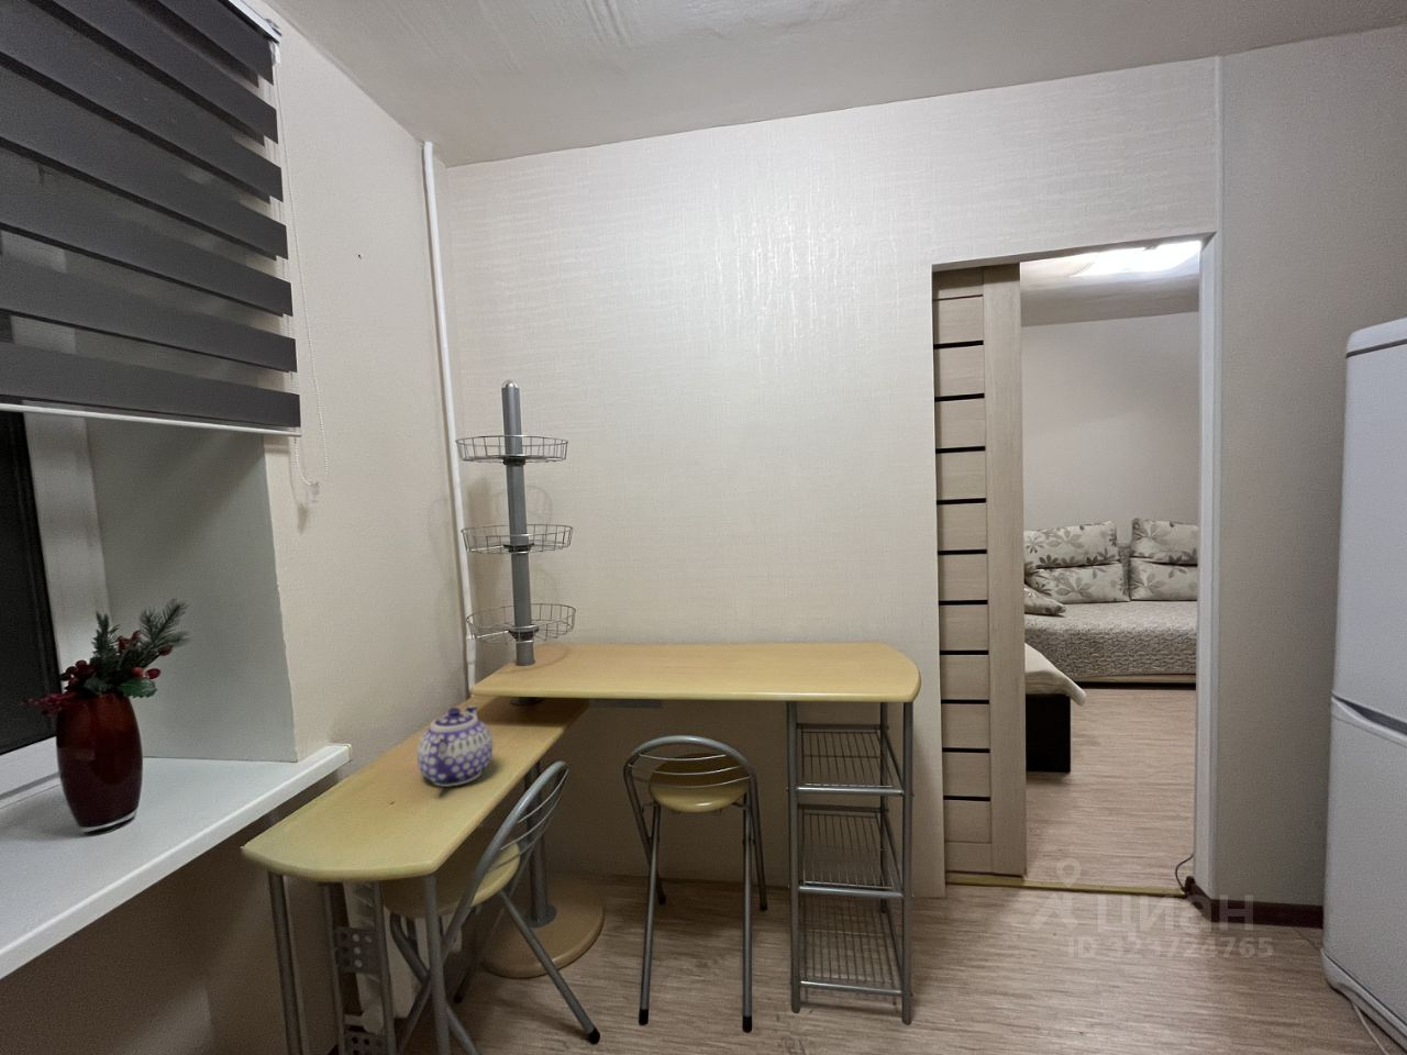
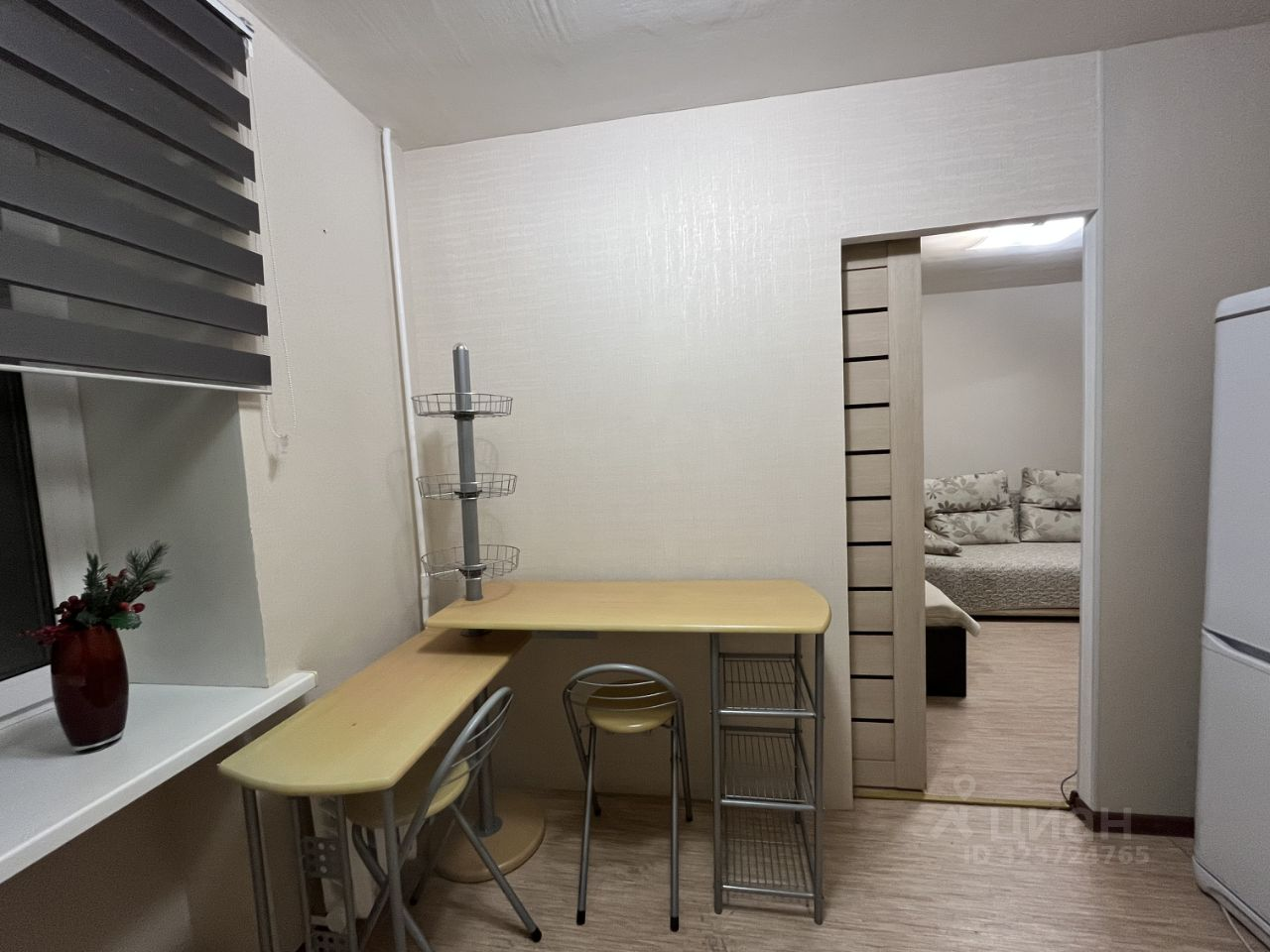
- teapot [417,705,493,788]
